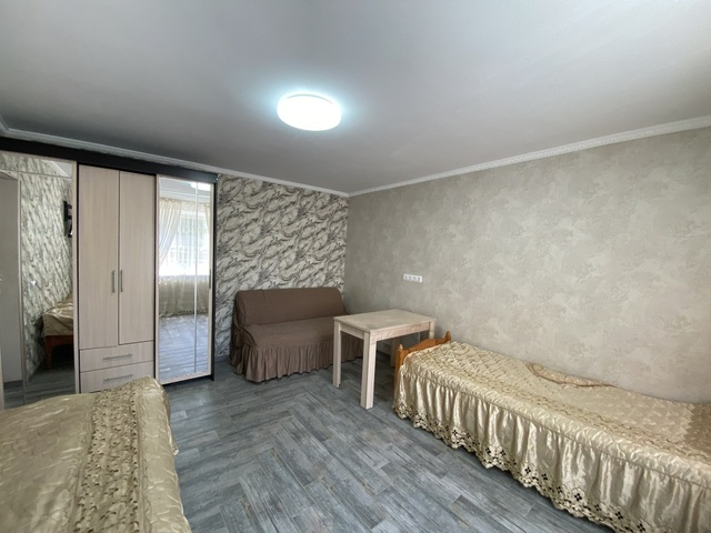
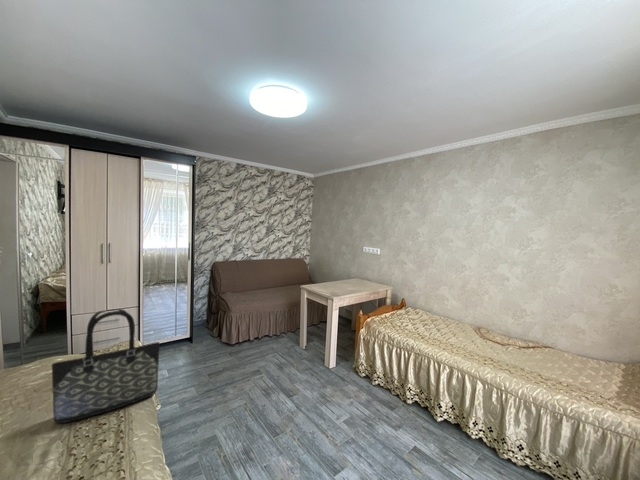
+ tote bag [51,308,161,424]
